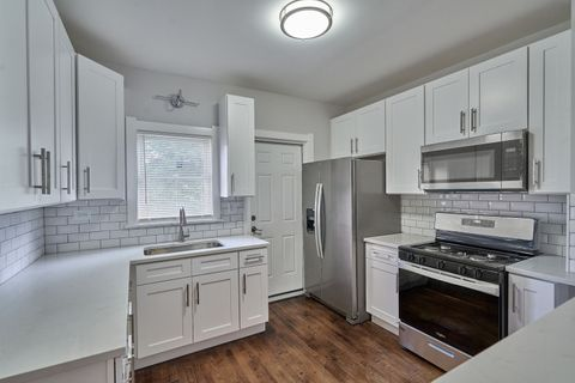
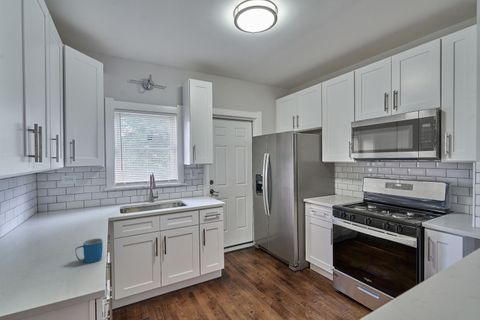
+ mug [74,237,104,264]
